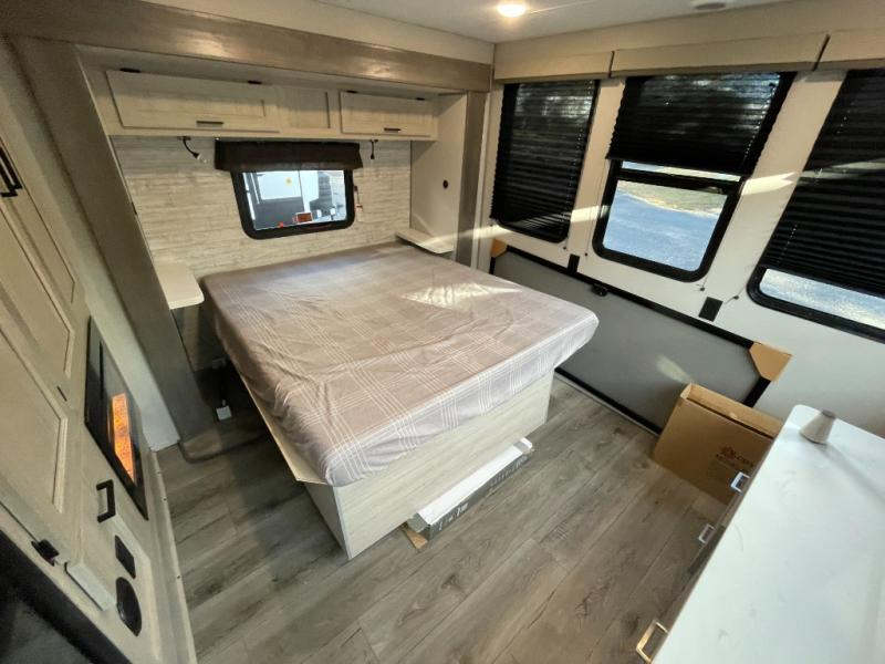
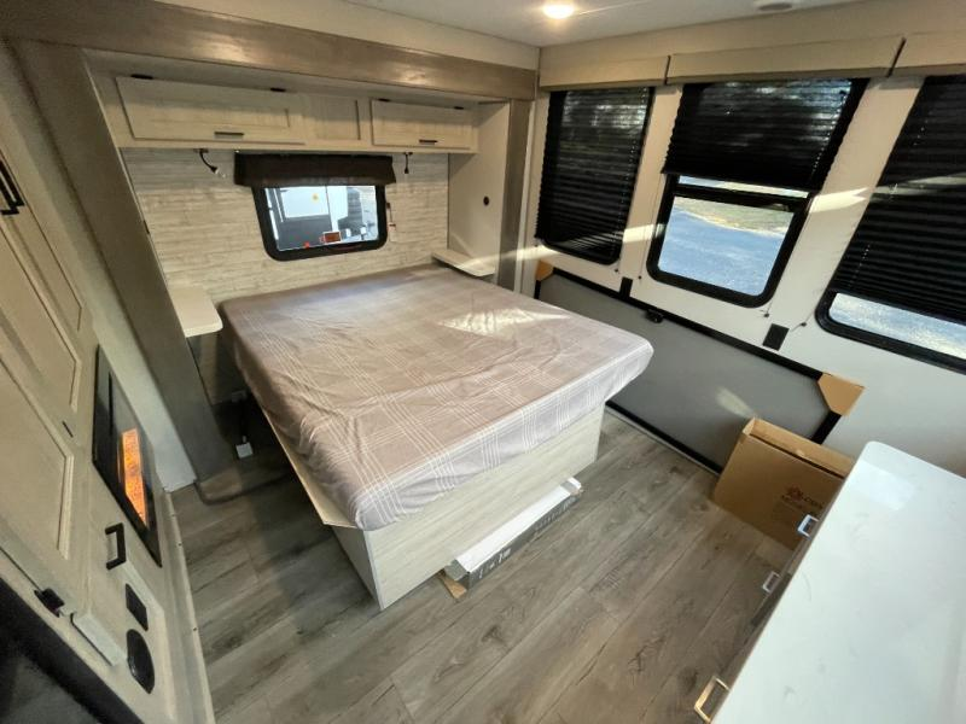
- saltshaker [798,408,839,445]
